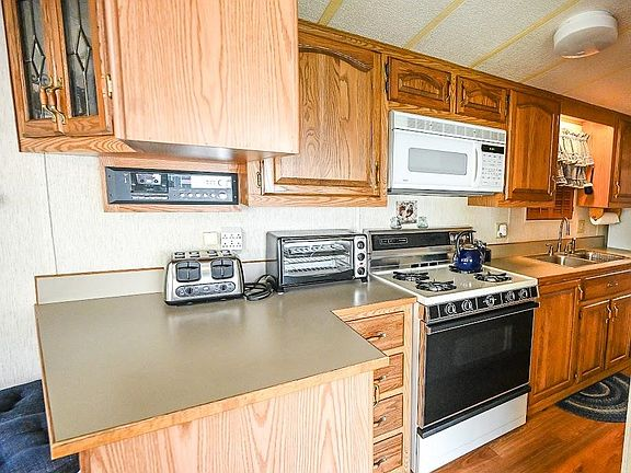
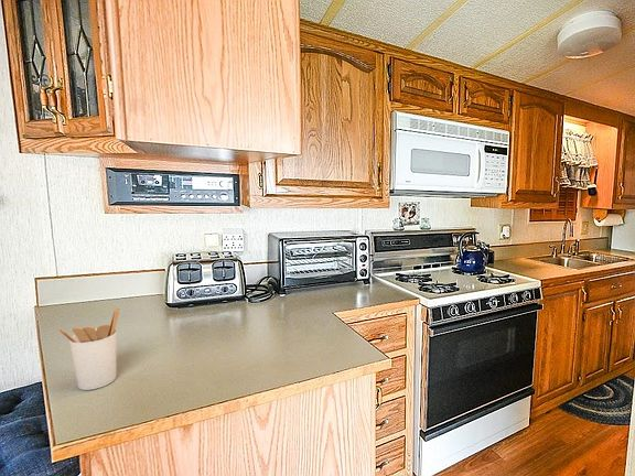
+ utensil holder [56,307,120,391]
